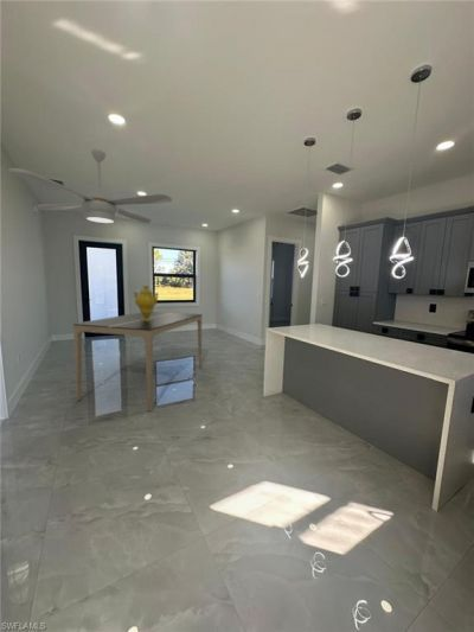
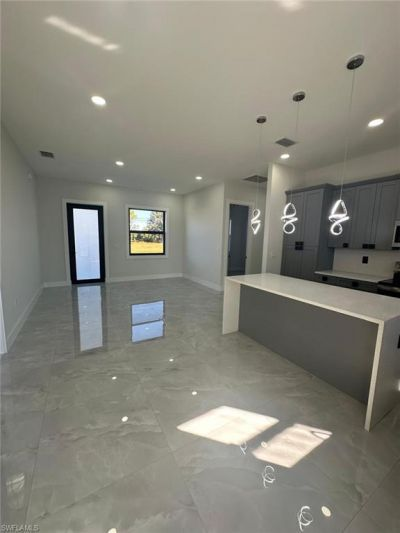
- decorative urn [133,285,160,321]
- dining table [72,311,204,411]
- ceiling fan [7,148,173,225]
